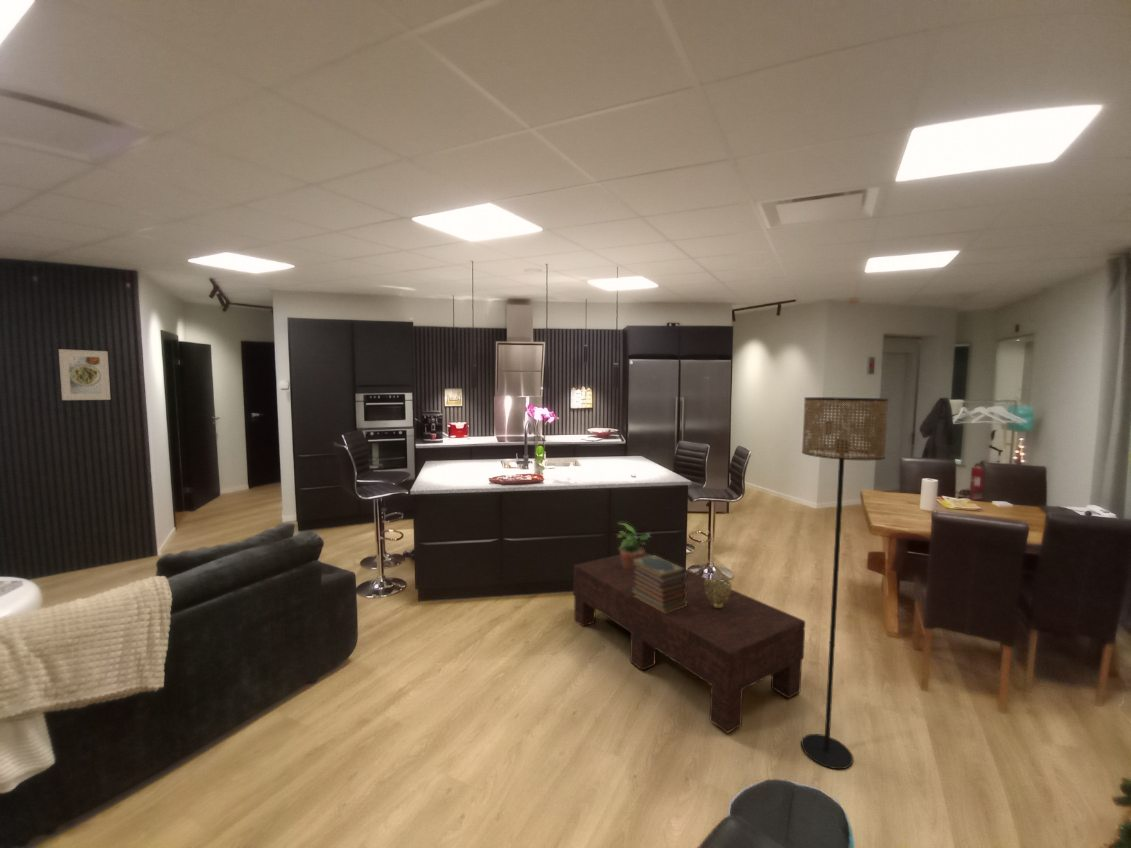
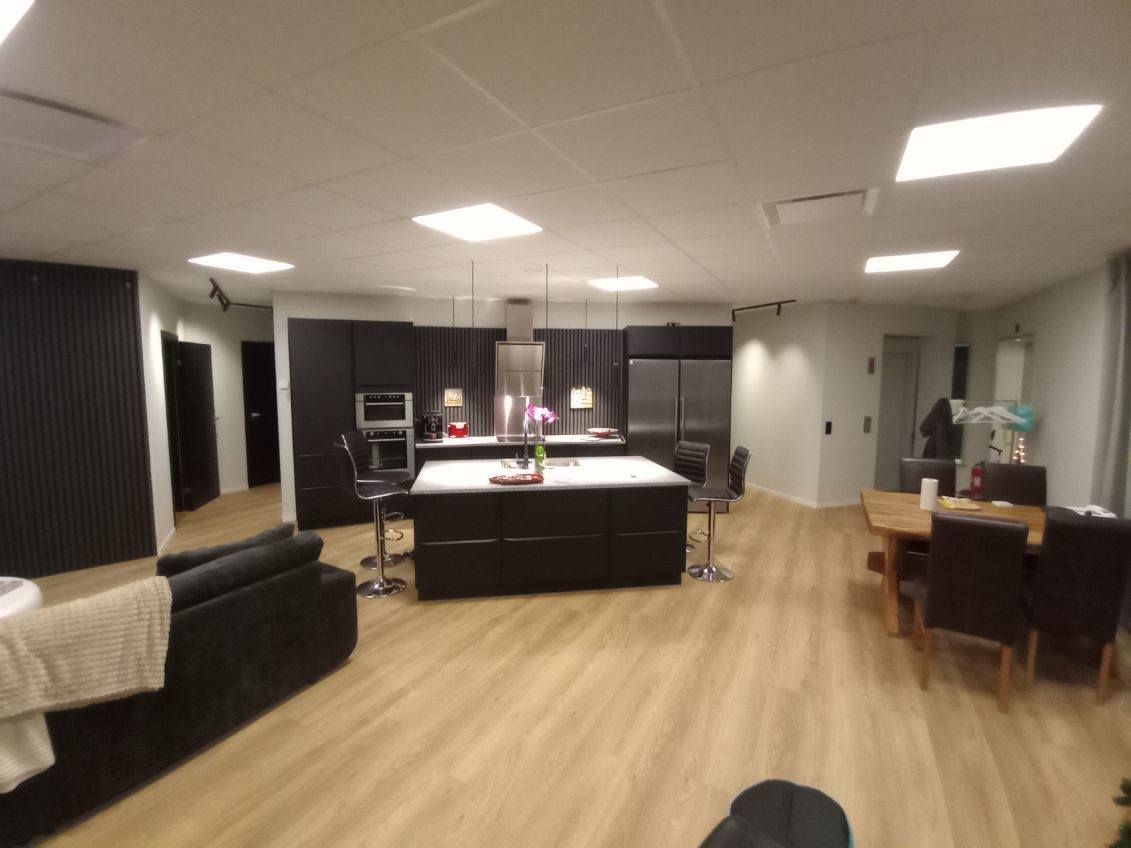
- book stack [632,554,688,614]
- coffee table [572,551,806,734]
- decorative bowl [704,576,733,608]
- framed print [58,348,111,401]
- potted plant [617,522,652,571]
- floor lamp [800,396,890,770]
